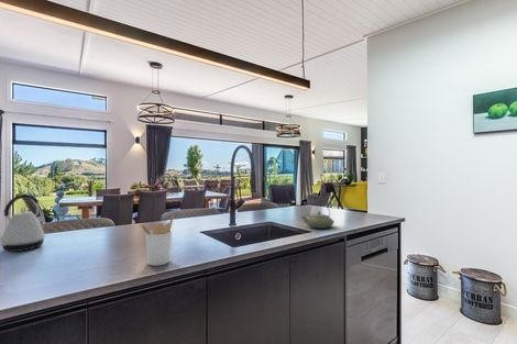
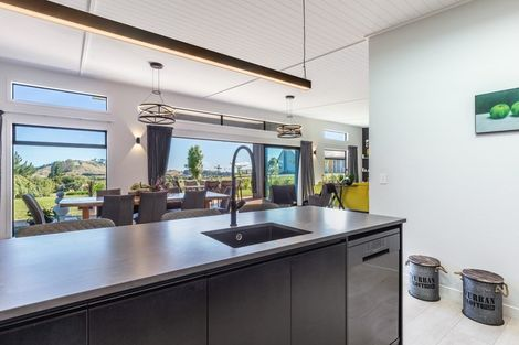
- kettle [0,193,46,253]
- utensil holder [140,215,175,267]
- teapot [300,202,336,230]
